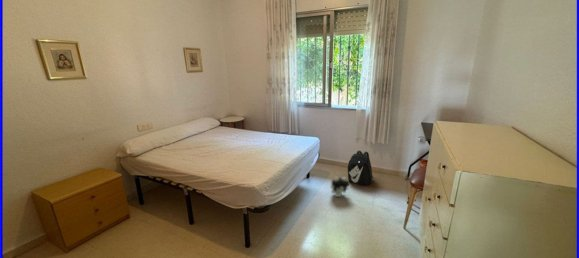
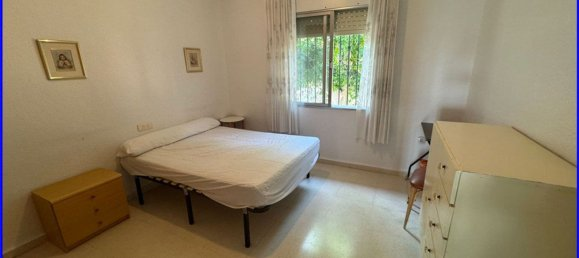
- backpack [347,150,374,186]
- plush toy [329,176,350,198]
